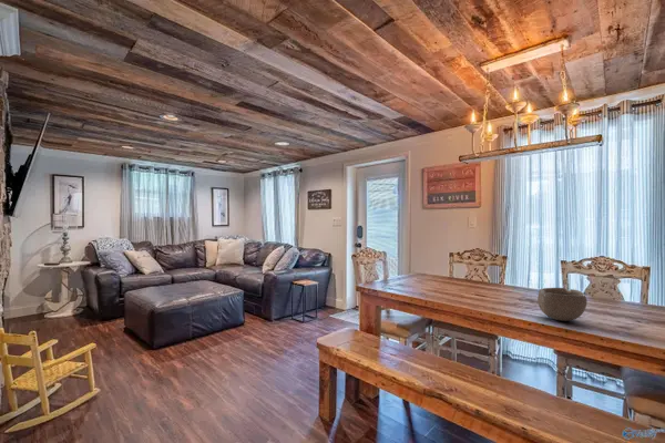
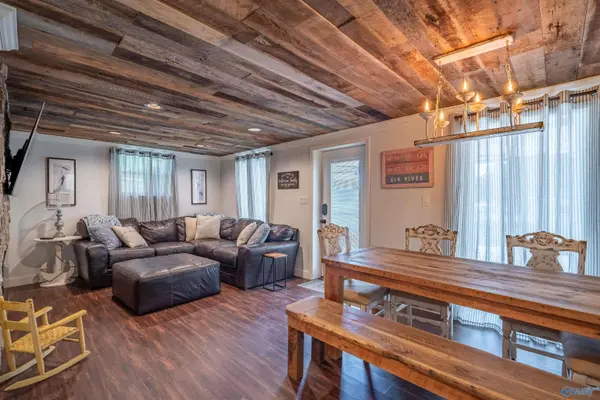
- bowl [536,287,589,322]
